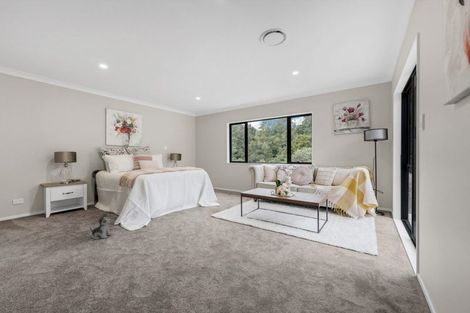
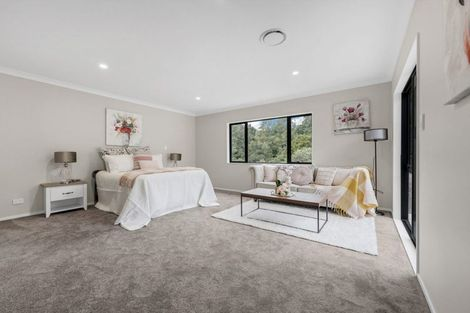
- plush toy [89,212,113,240]
